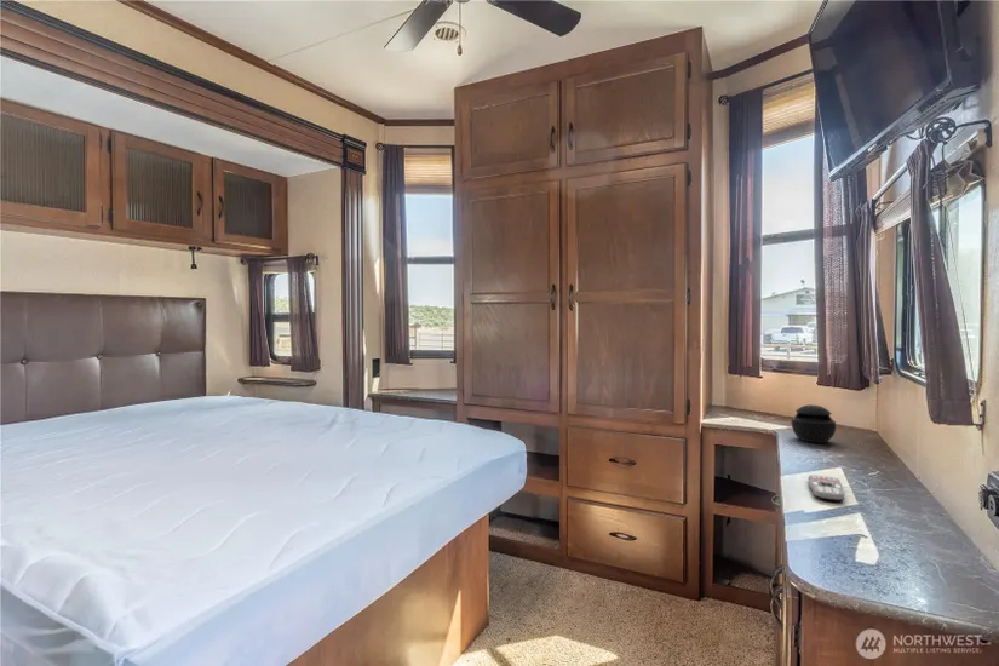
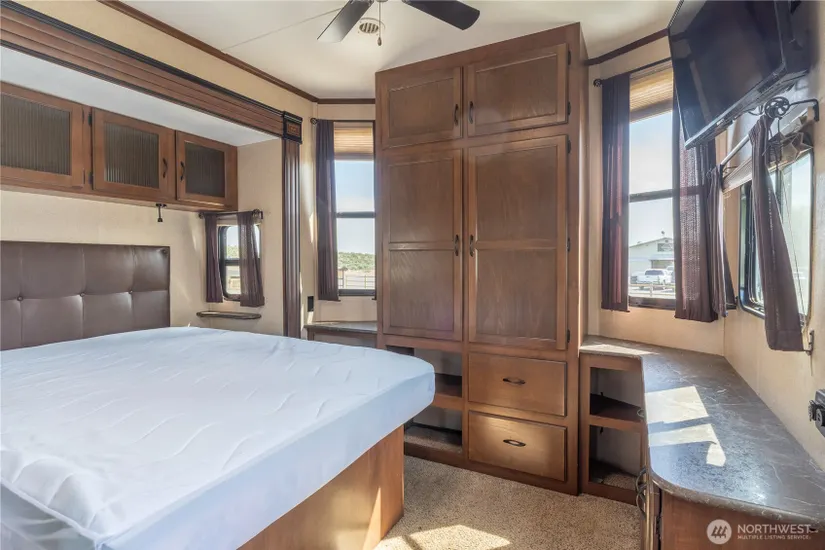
- remote control [806,475,845,503]
- speaker [791,403,837,444]
